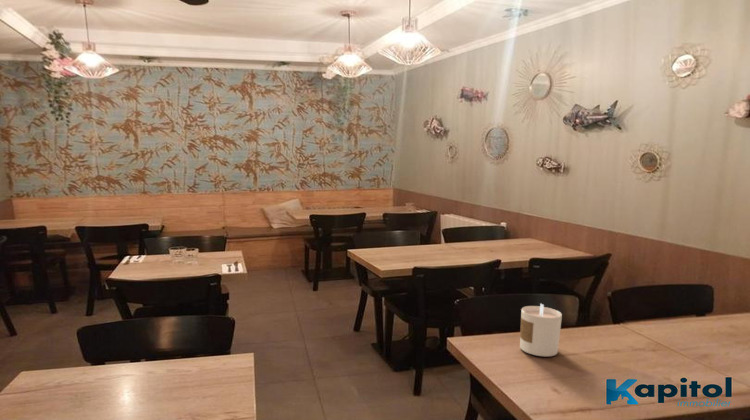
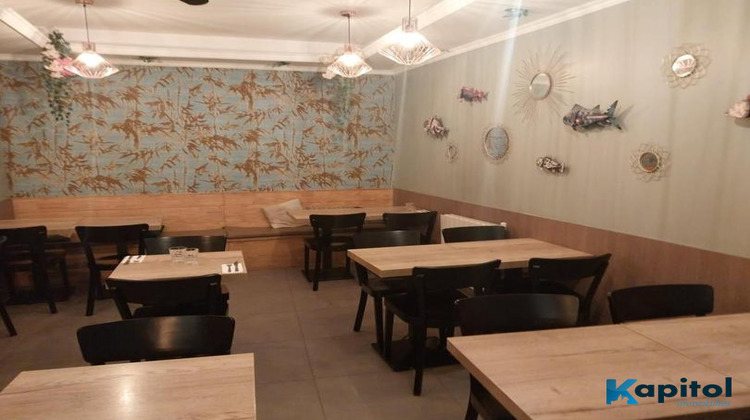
- candle [519,302,563,357]
